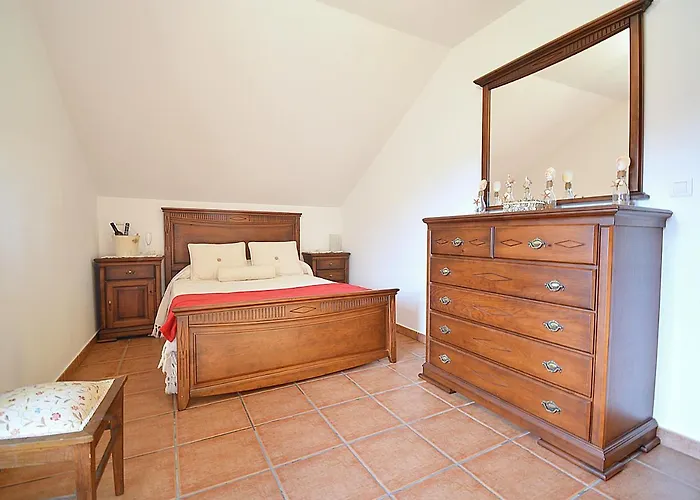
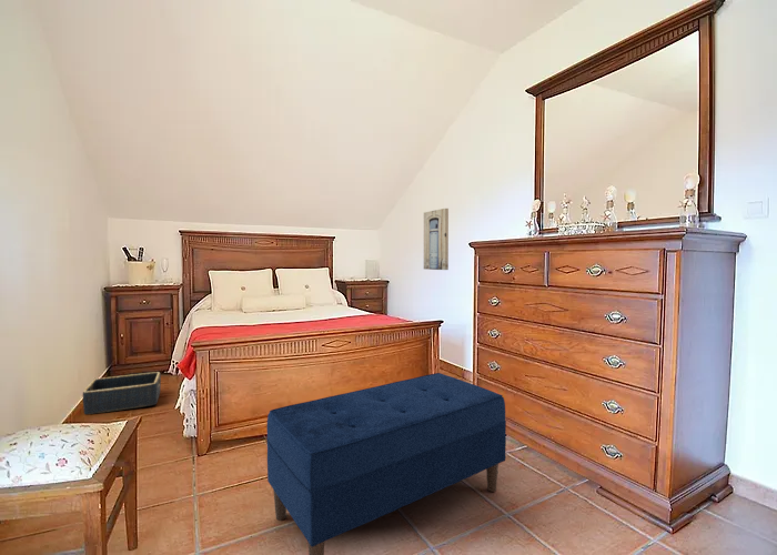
+ basket [82,371,162,415]
+ bench [265,372,507,555]
+ wall art [423,208,450,271]
